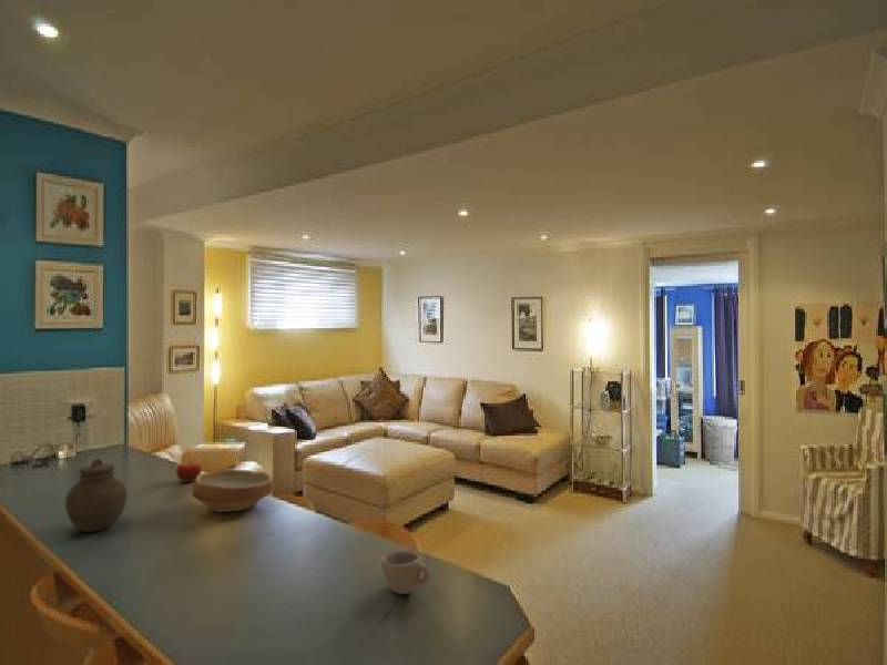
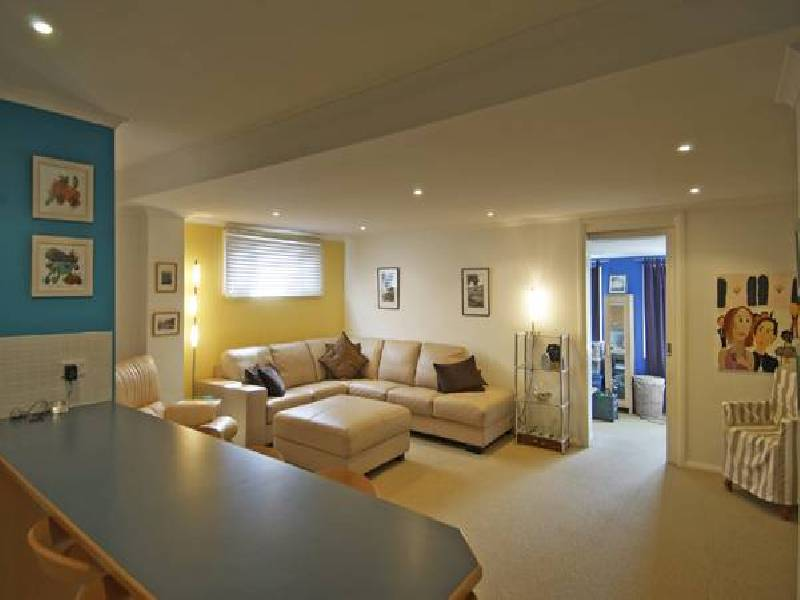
- cup [380,550,431,595]
- bowl [191,468,275,513]
- jar [64,458,129,533]
- fruit [175,459,203,483]
